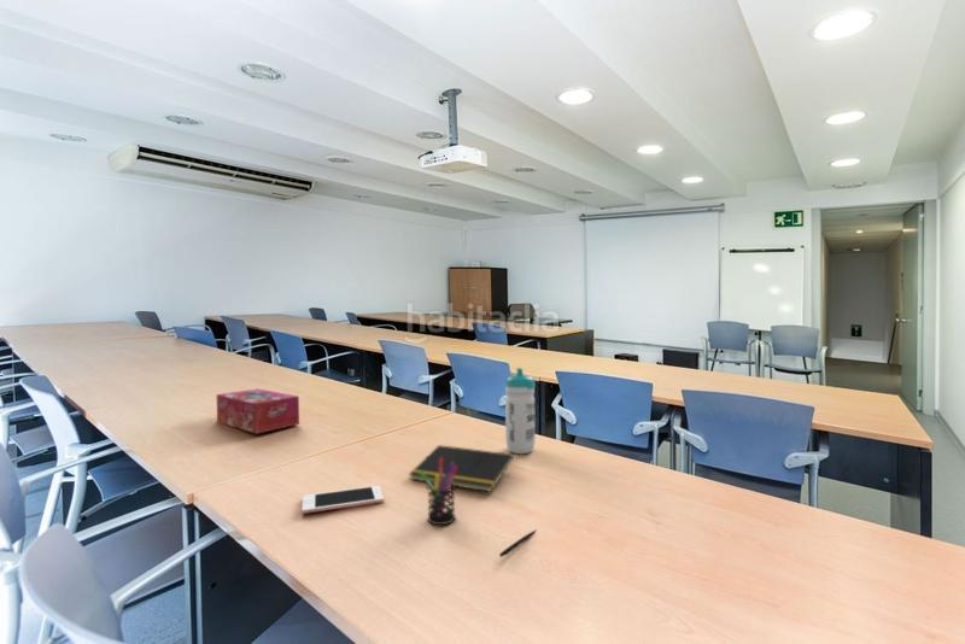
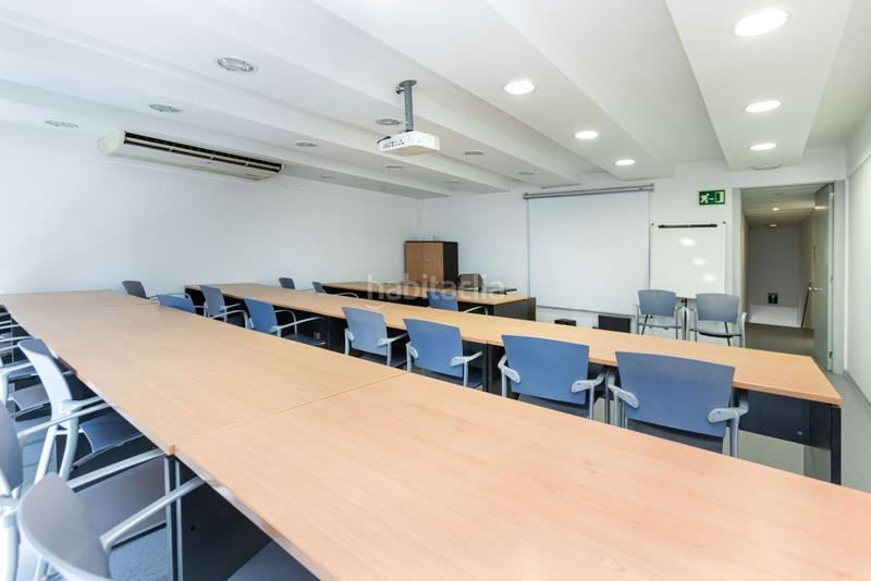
- tissue box [215,387,300,435]
- pen holder [420,458,457,526]
- cell phone [300,485,385,515]
- notepad [408,444,515,493]
- water bottle [503,367,537,455]
- pen [498,528,538,558]
